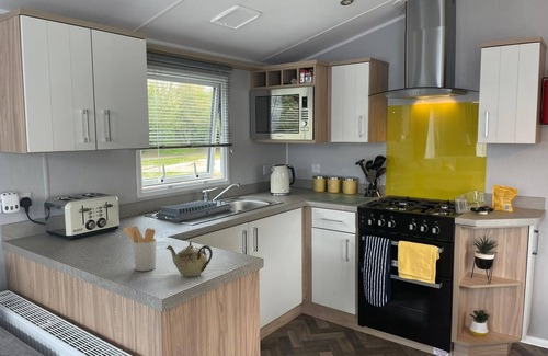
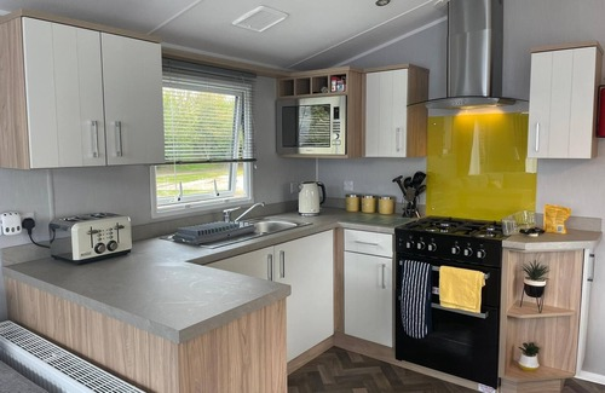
- utensil holder [122,225,157,272]
- teapot [165,240,214,278]
